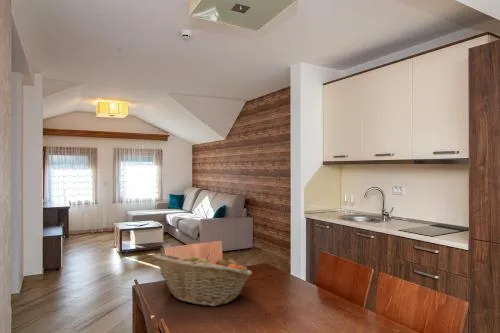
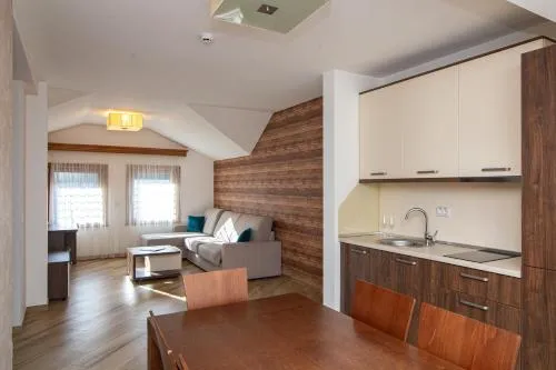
- fruit basket [151,252,253,307]
